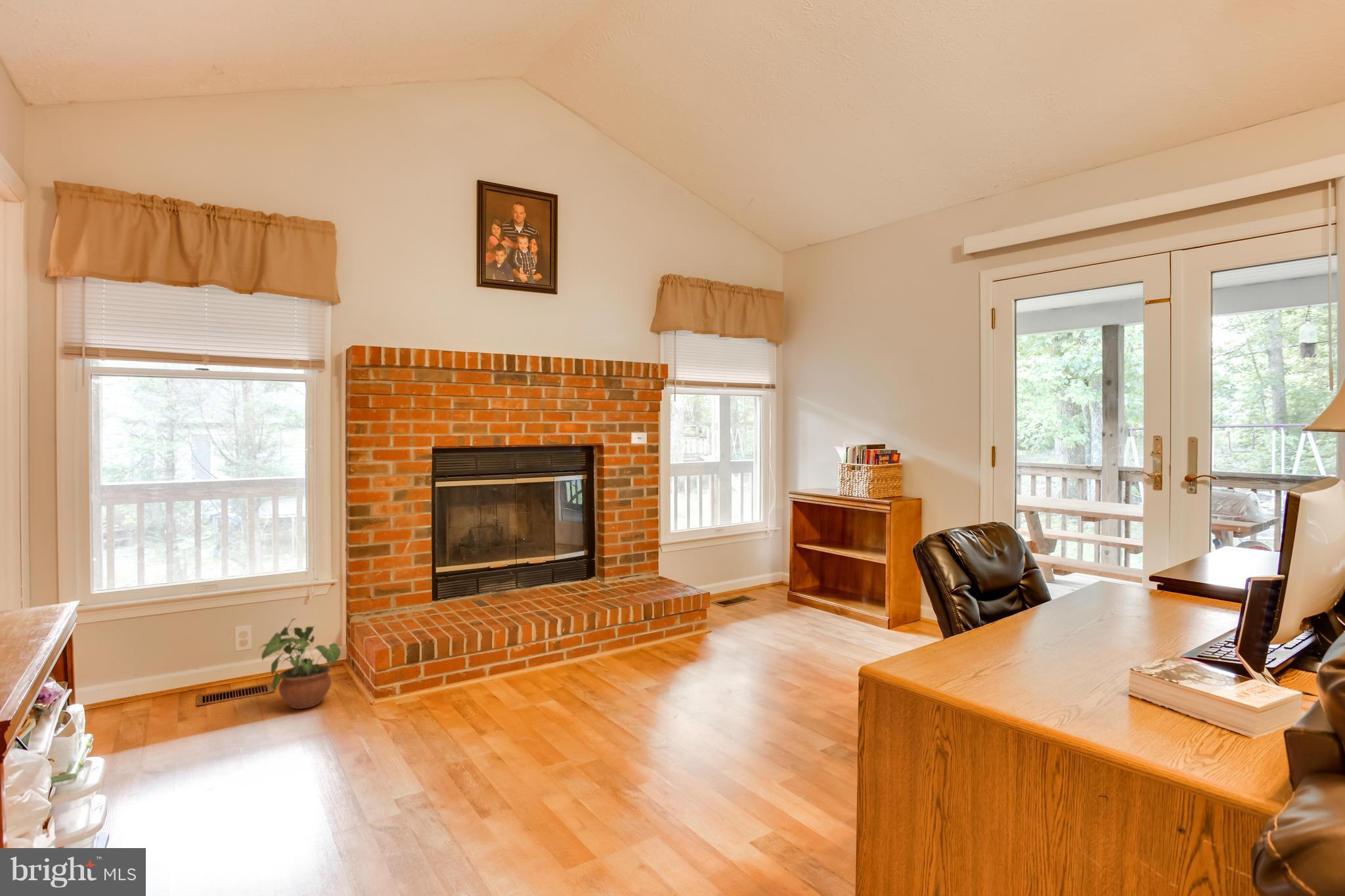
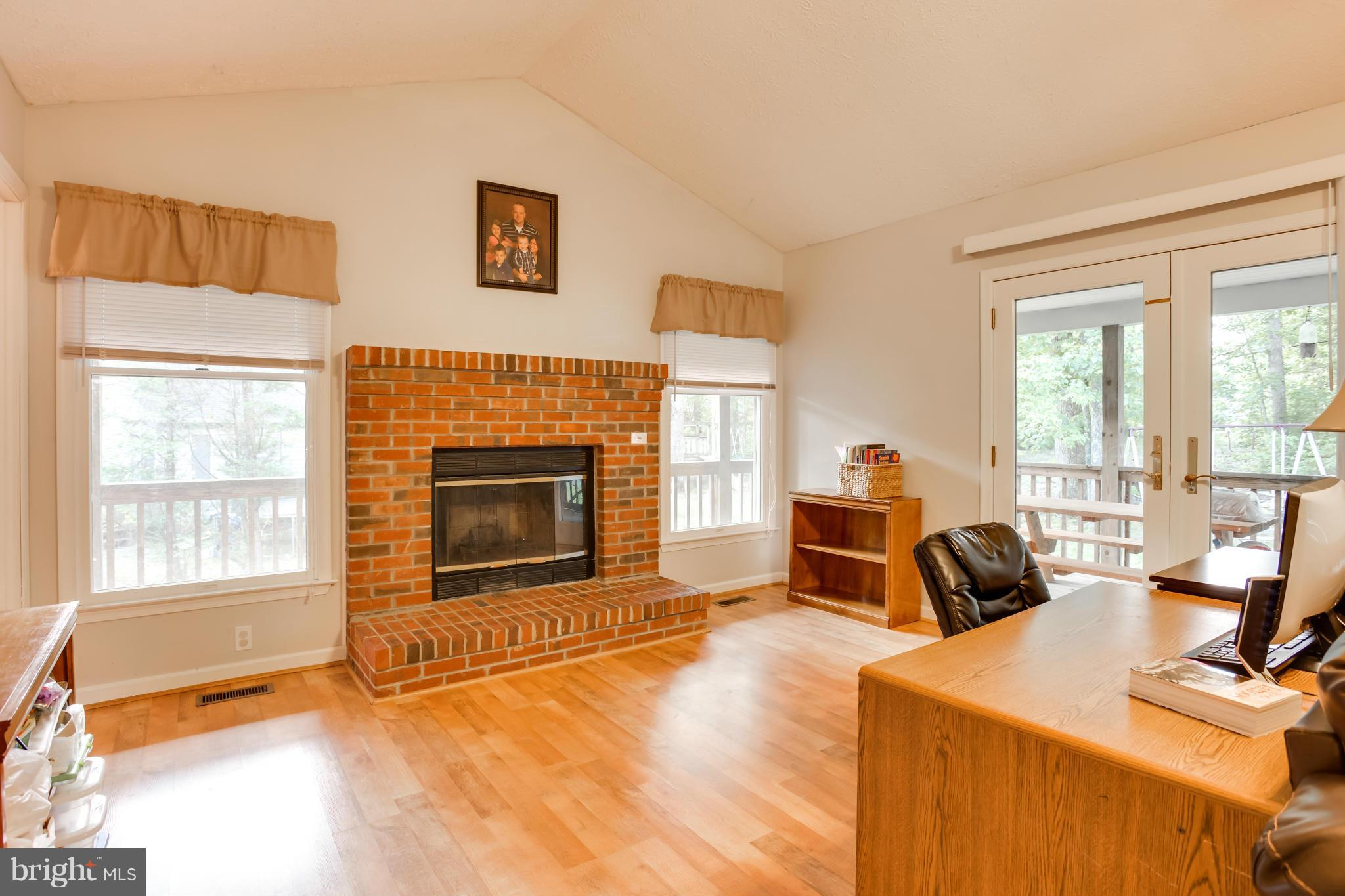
- potted plant [259,618,342,710]
